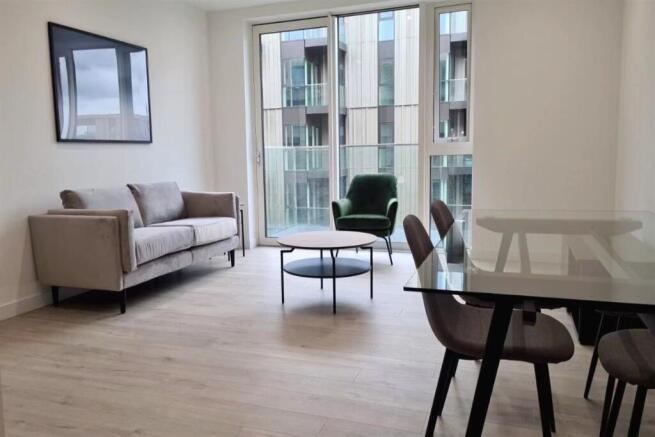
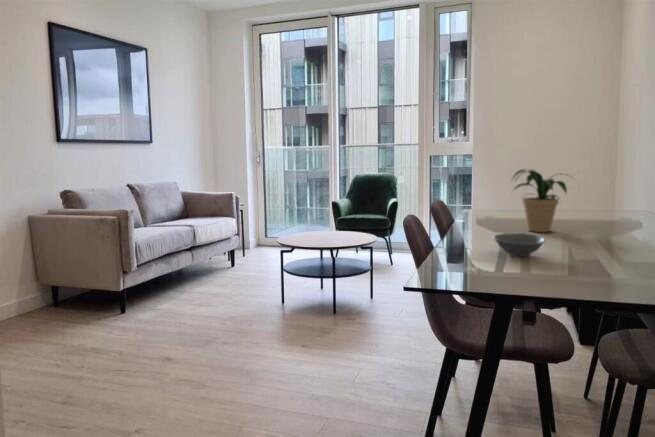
+ bowl [492,232,546,258]
+ potted plant [510,168,581,233]
